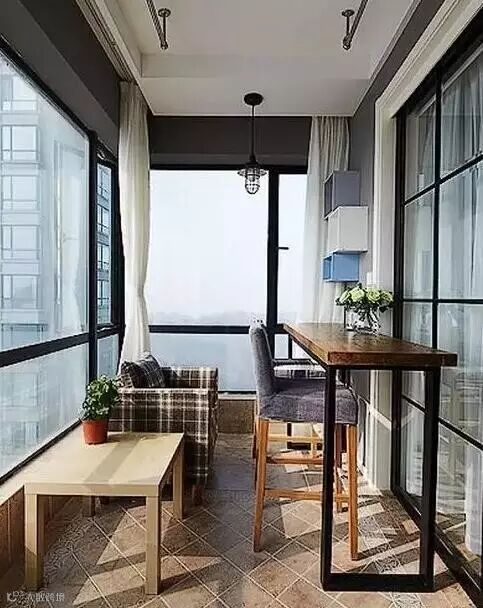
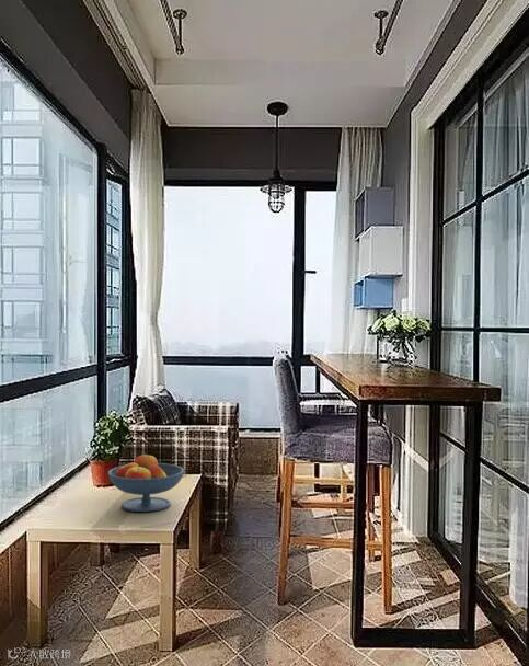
+ fruit bowl [107,452,185,513]
